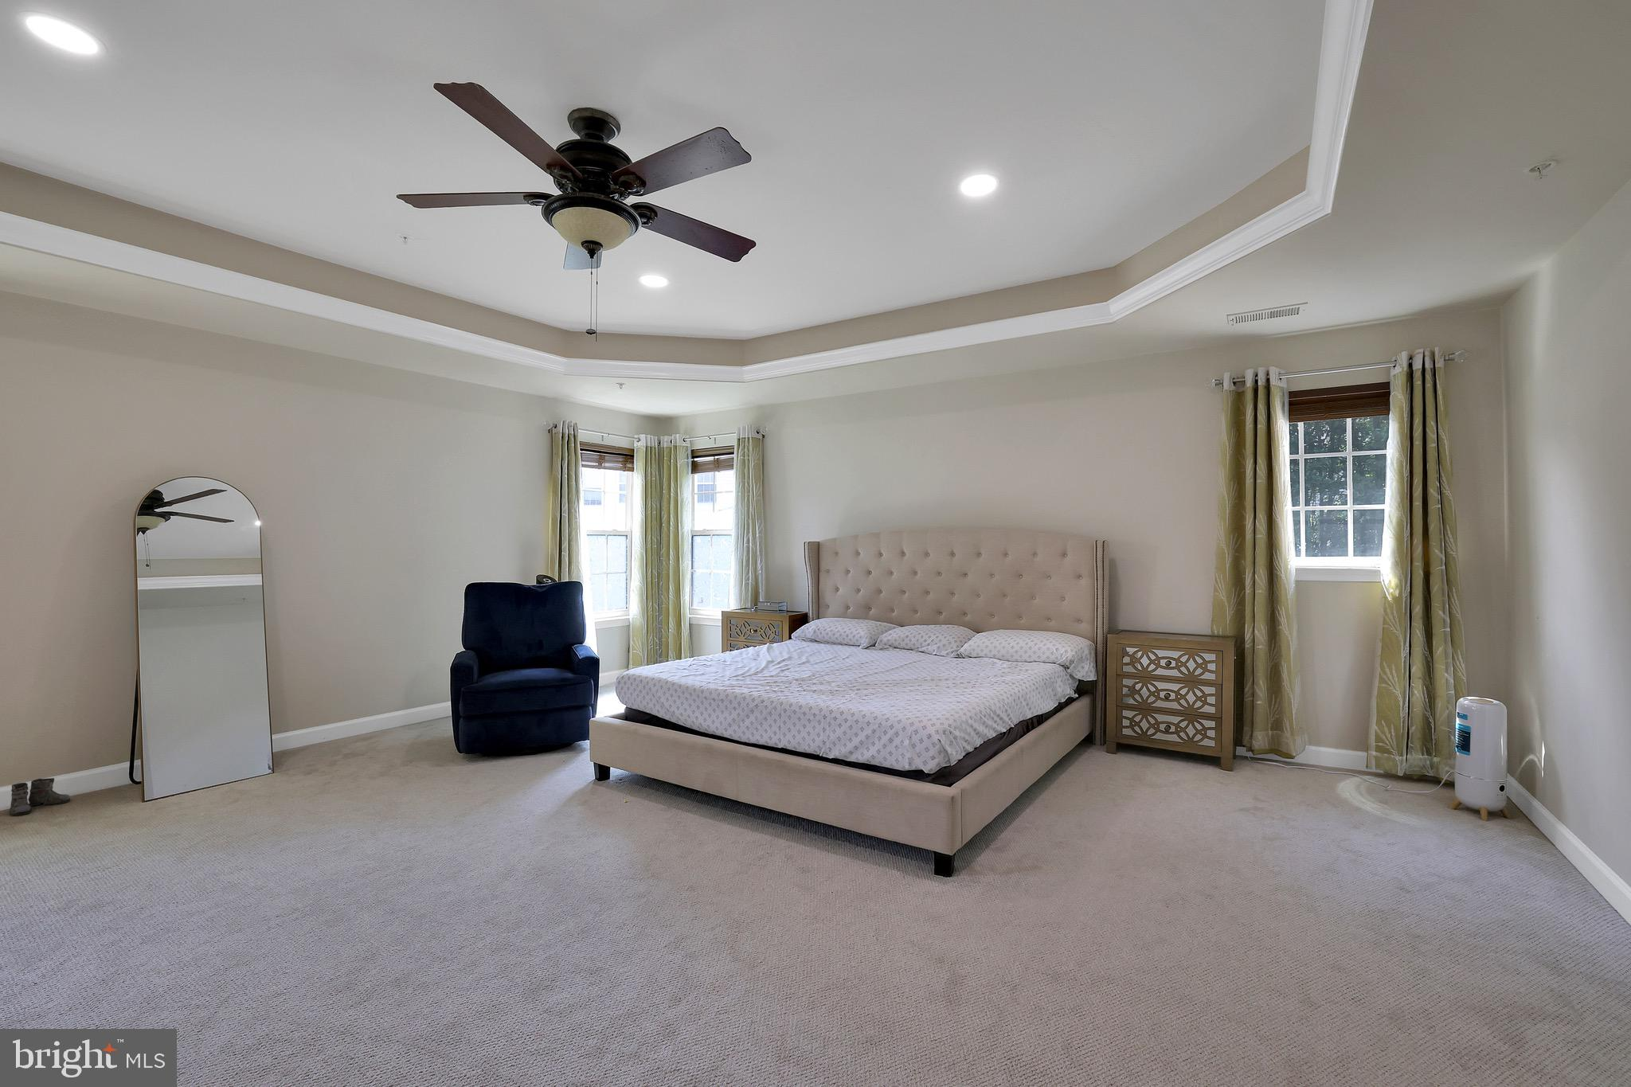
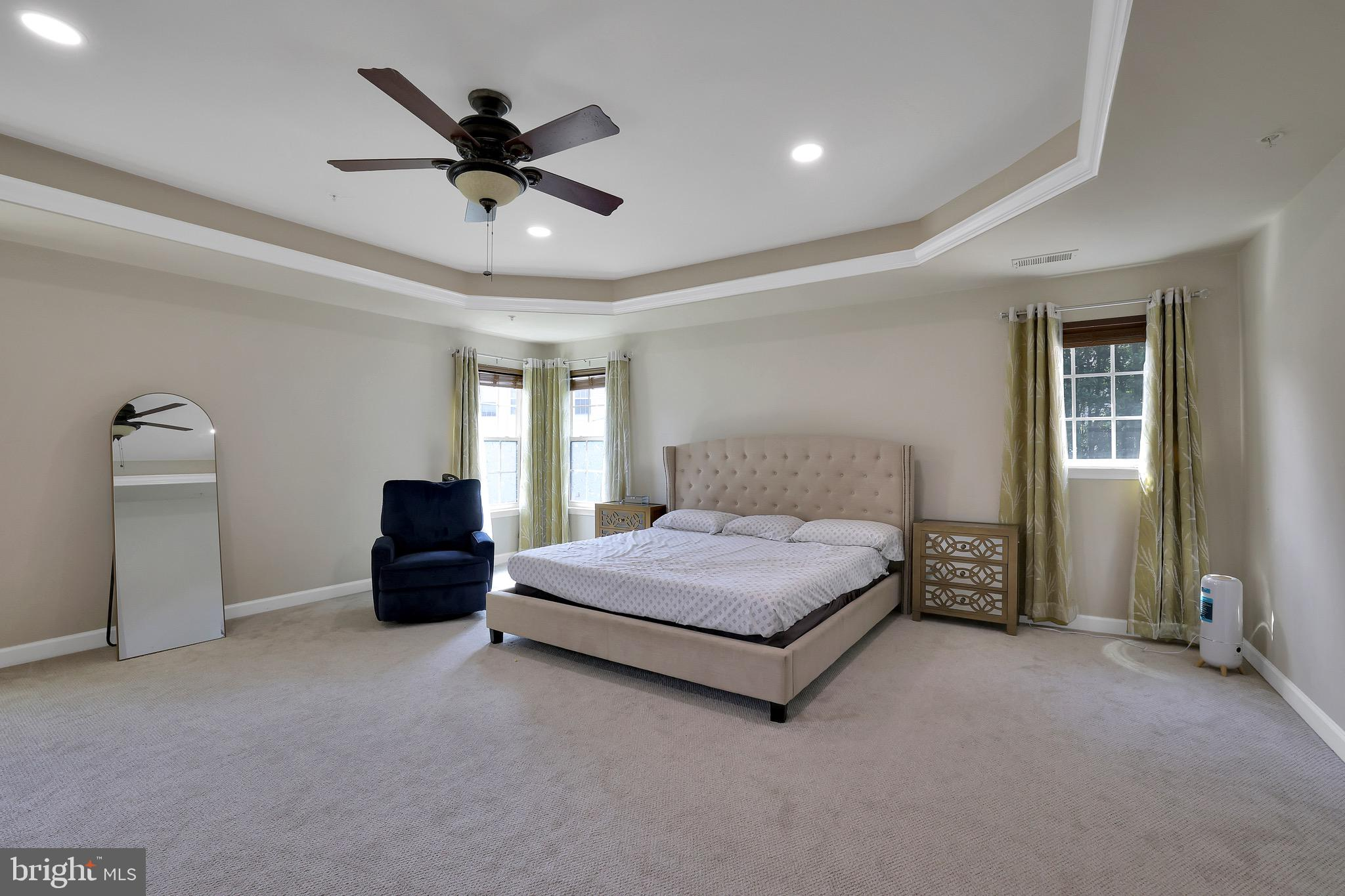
- boots [0,778,70,815]
